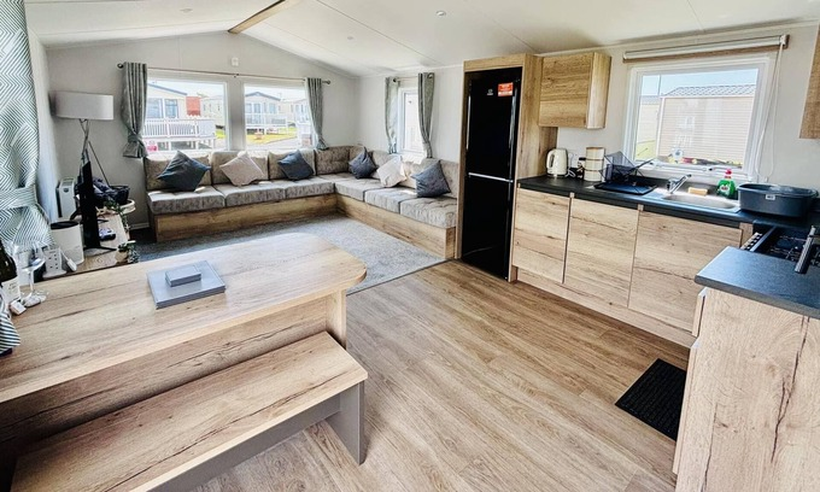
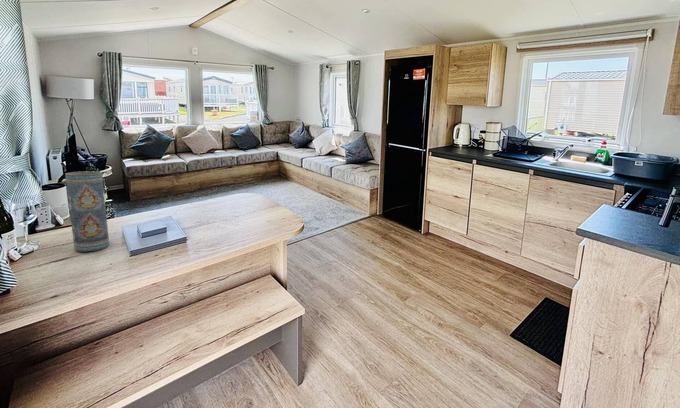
+ vase [64,170,110,252]
